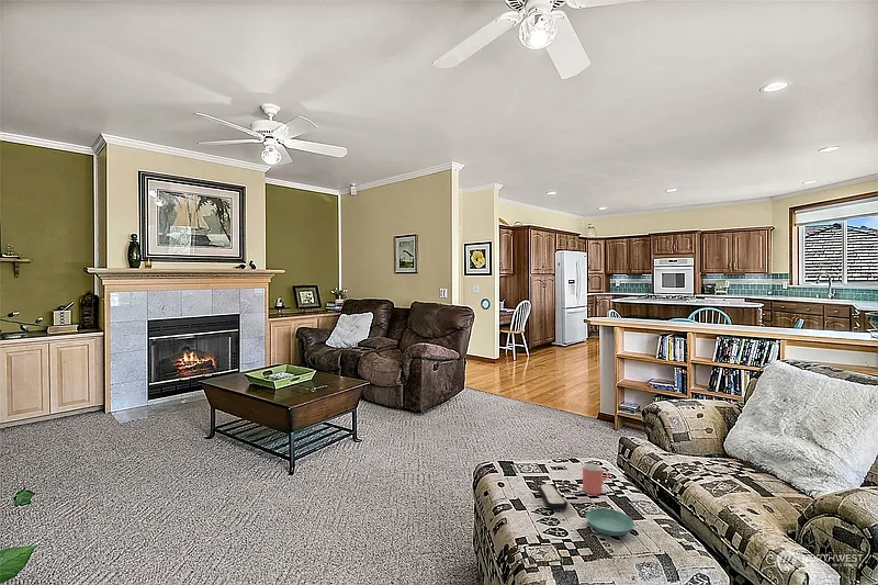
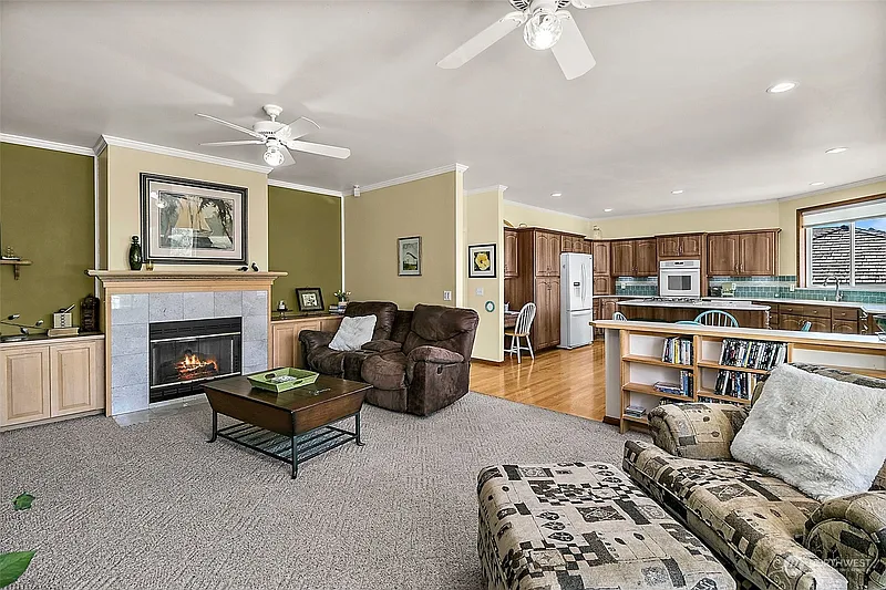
- saucer [585,507,635,537]
- cup [582,462,611,496]
- remote control [537,483,569,510]
